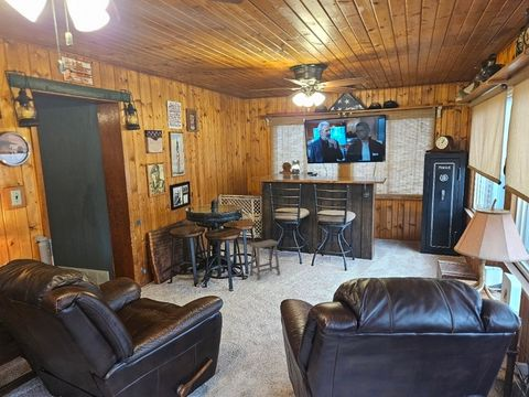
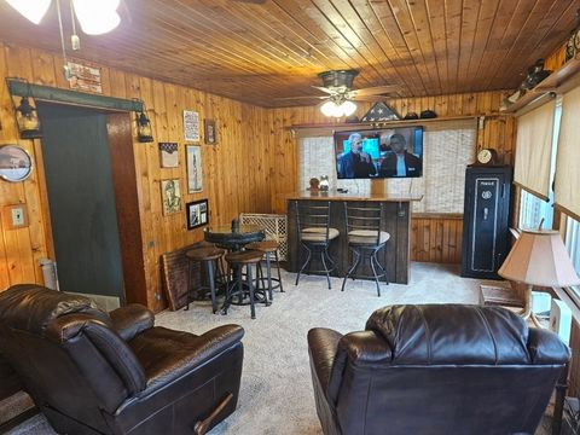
- footstool [249,239,281,281]
